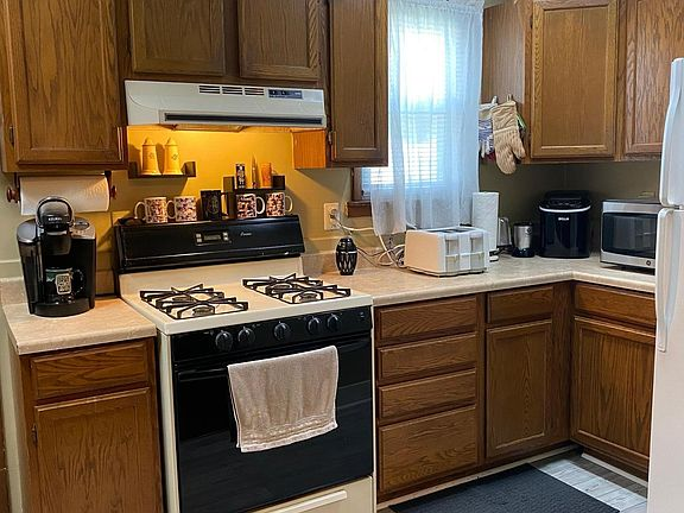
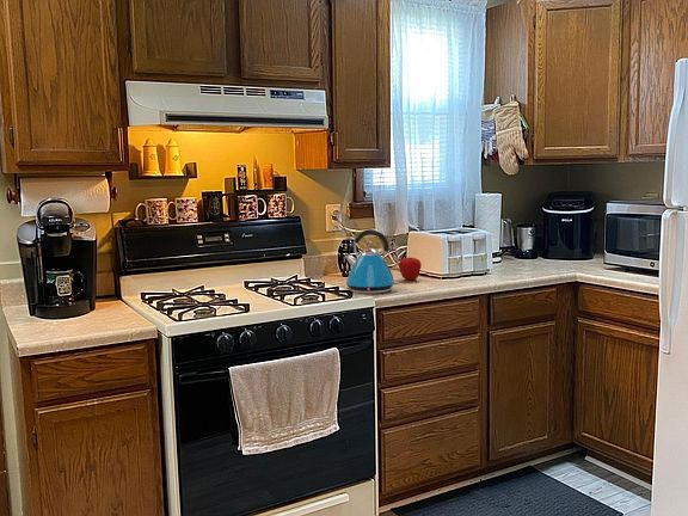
+ kettle [344,228,400,295]
+ apple [398,256,423,282]
